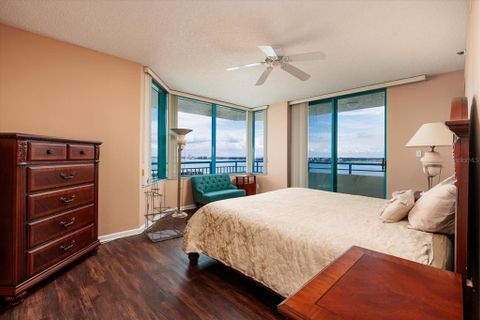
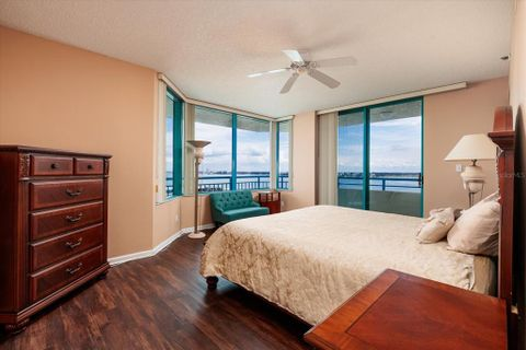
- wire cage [143,173,187,243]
